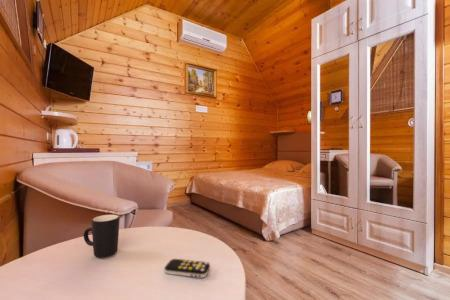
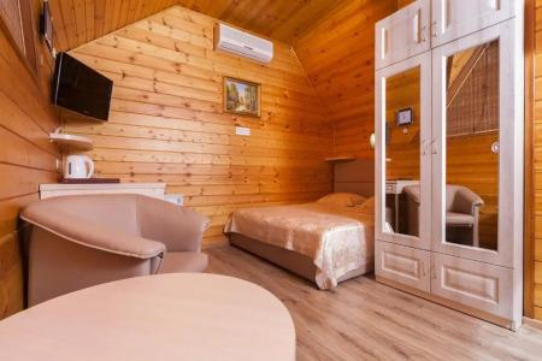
- mug [83,213,121,259]
- remote control [164,258,211,279]
